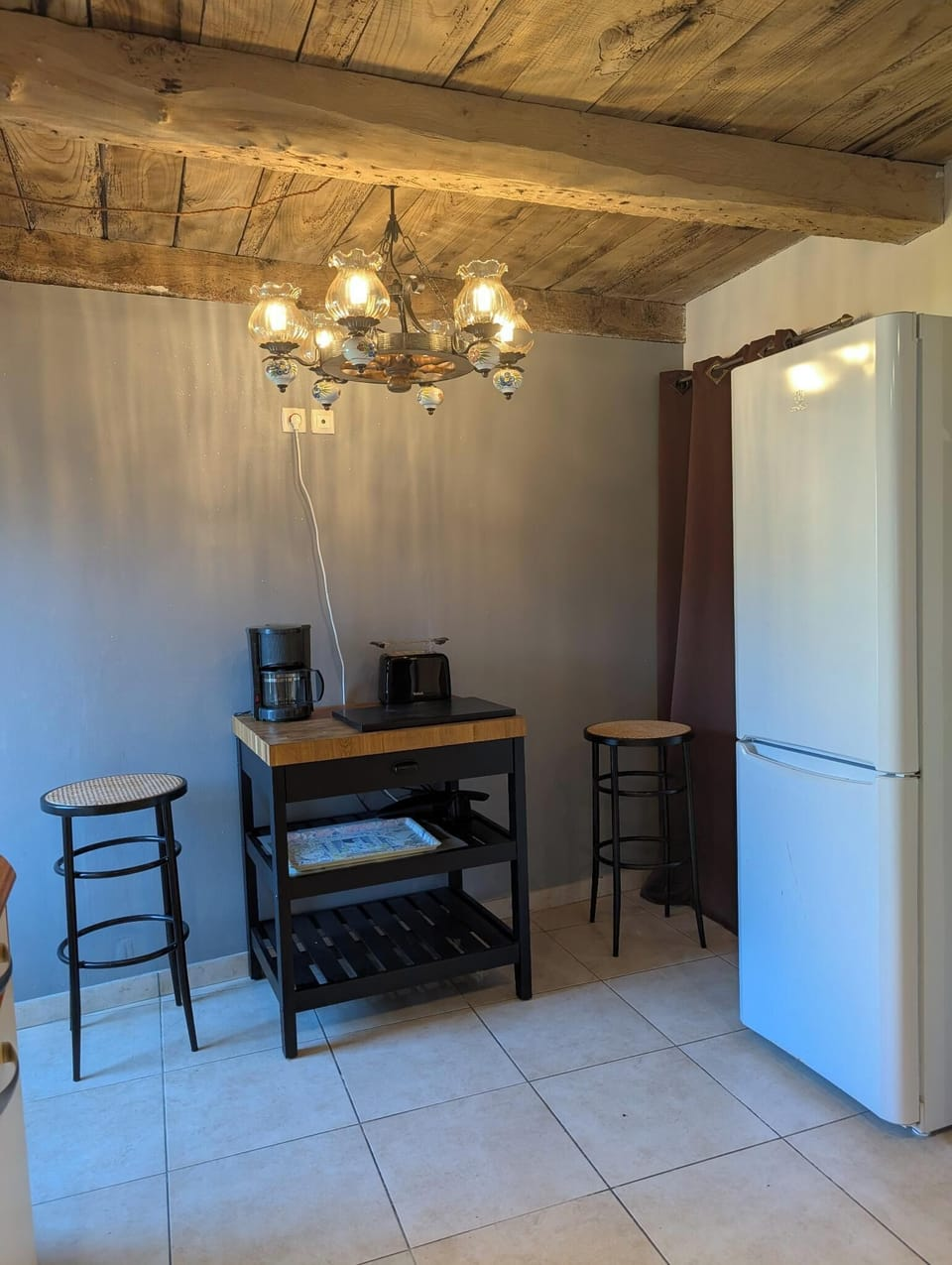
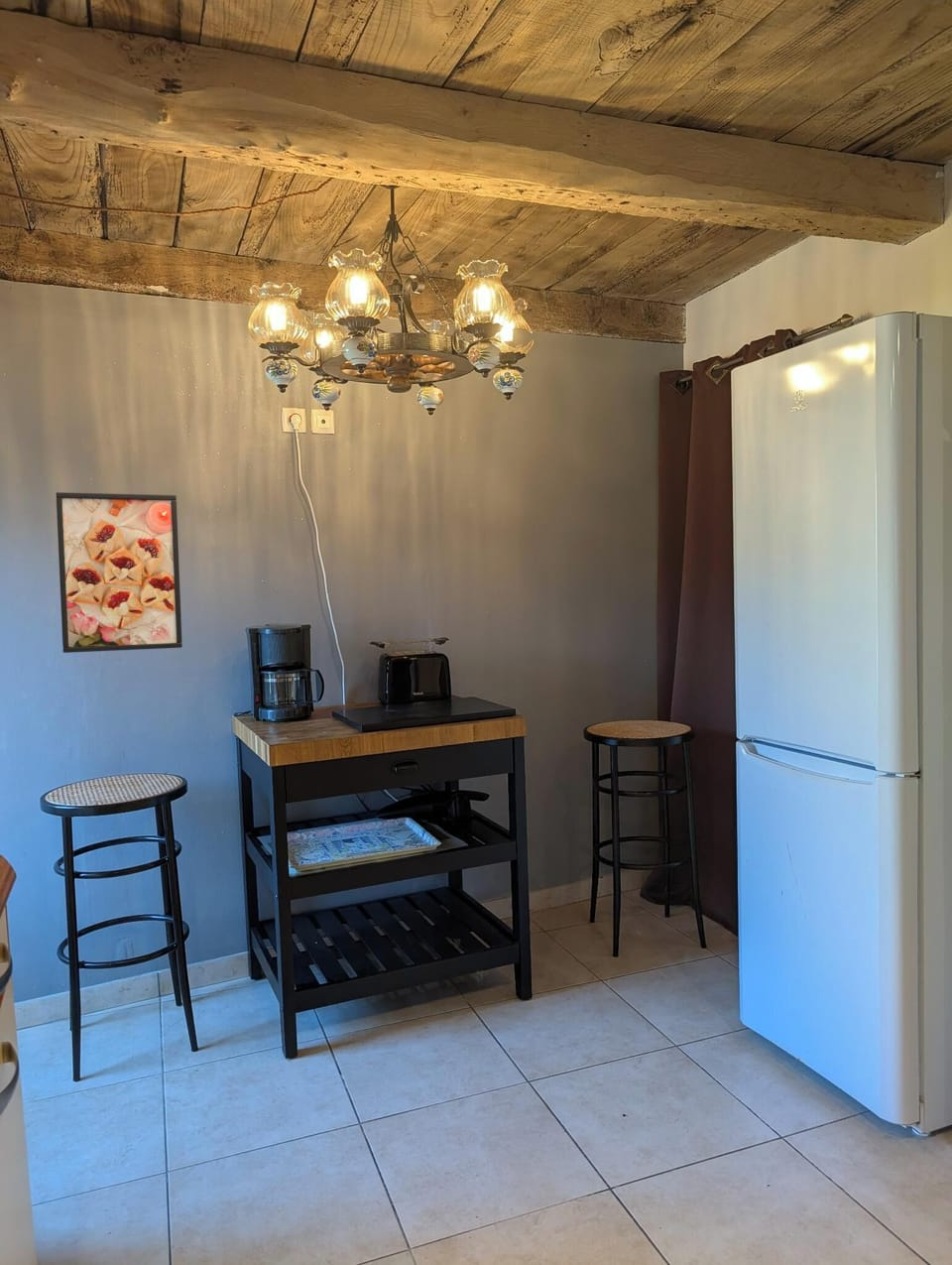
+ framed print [56,491,183,654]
